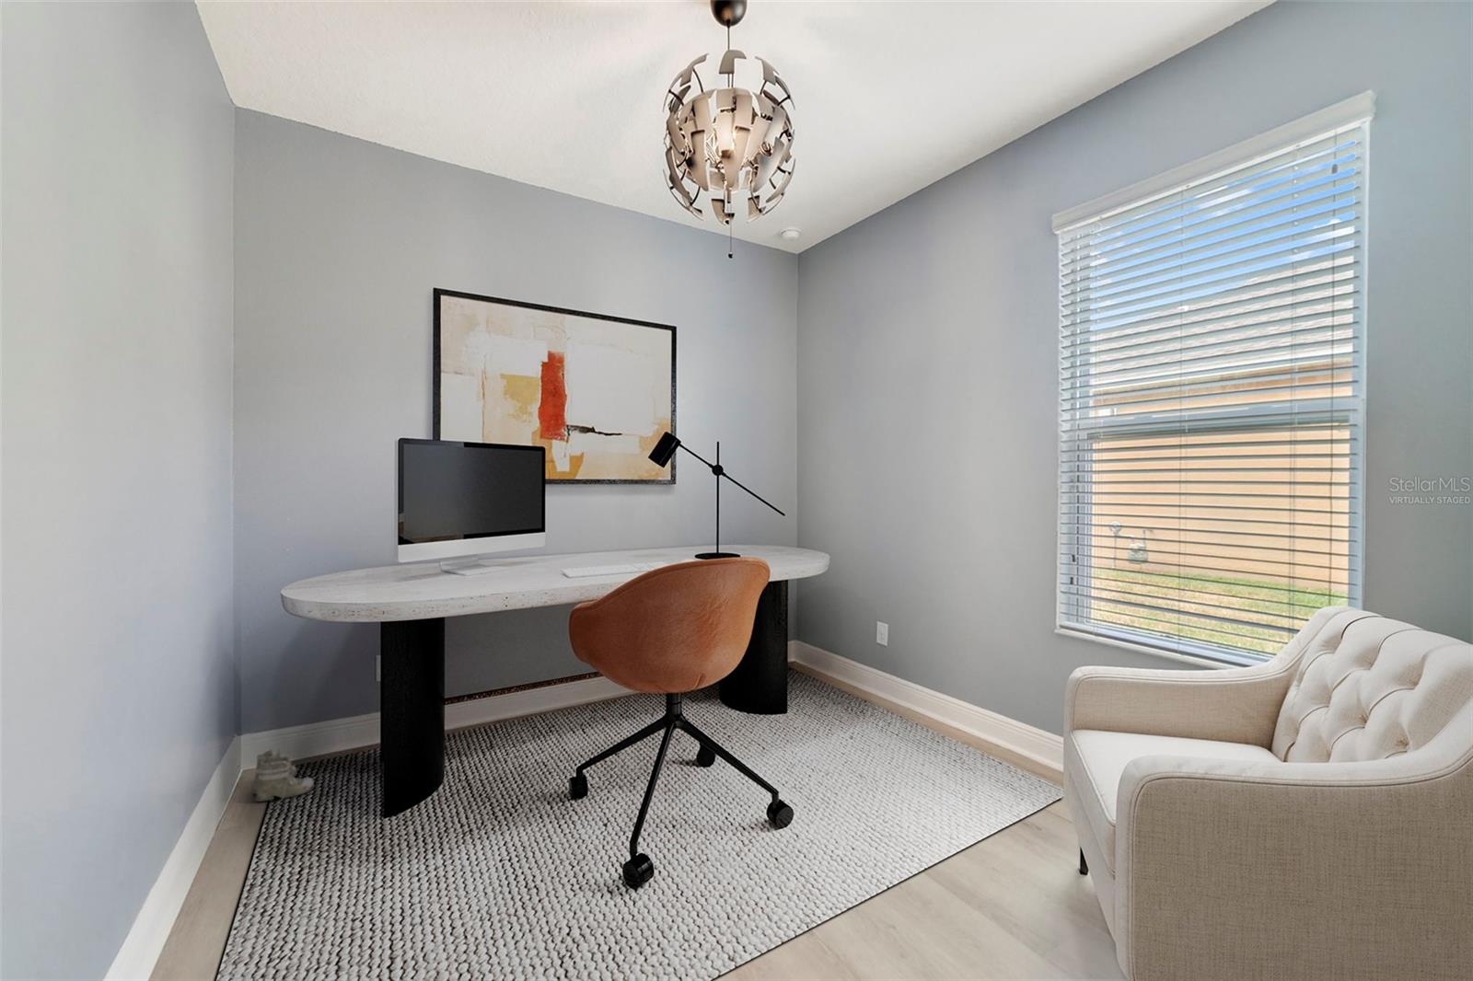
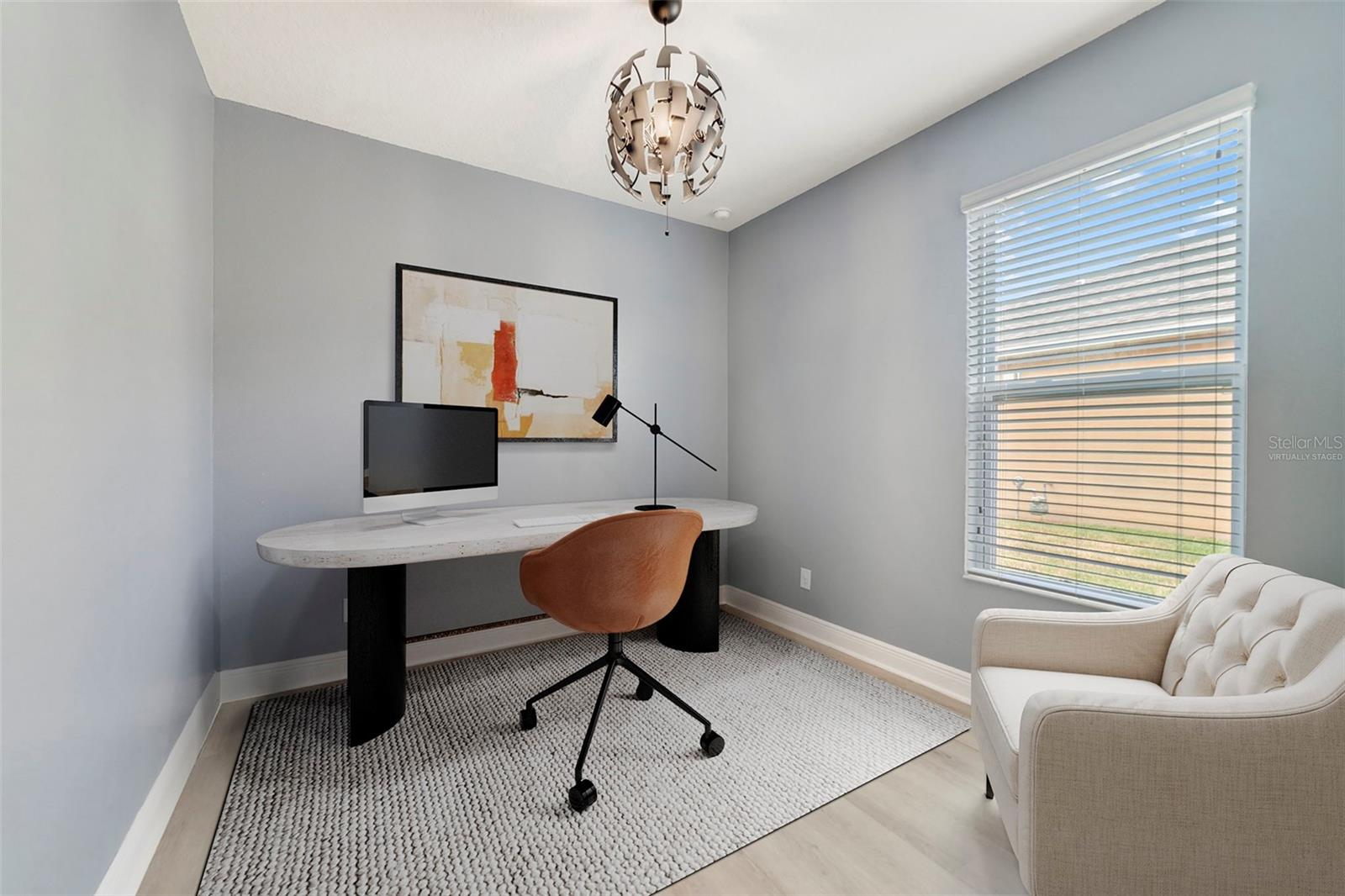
- boots [251,748,315,806]
